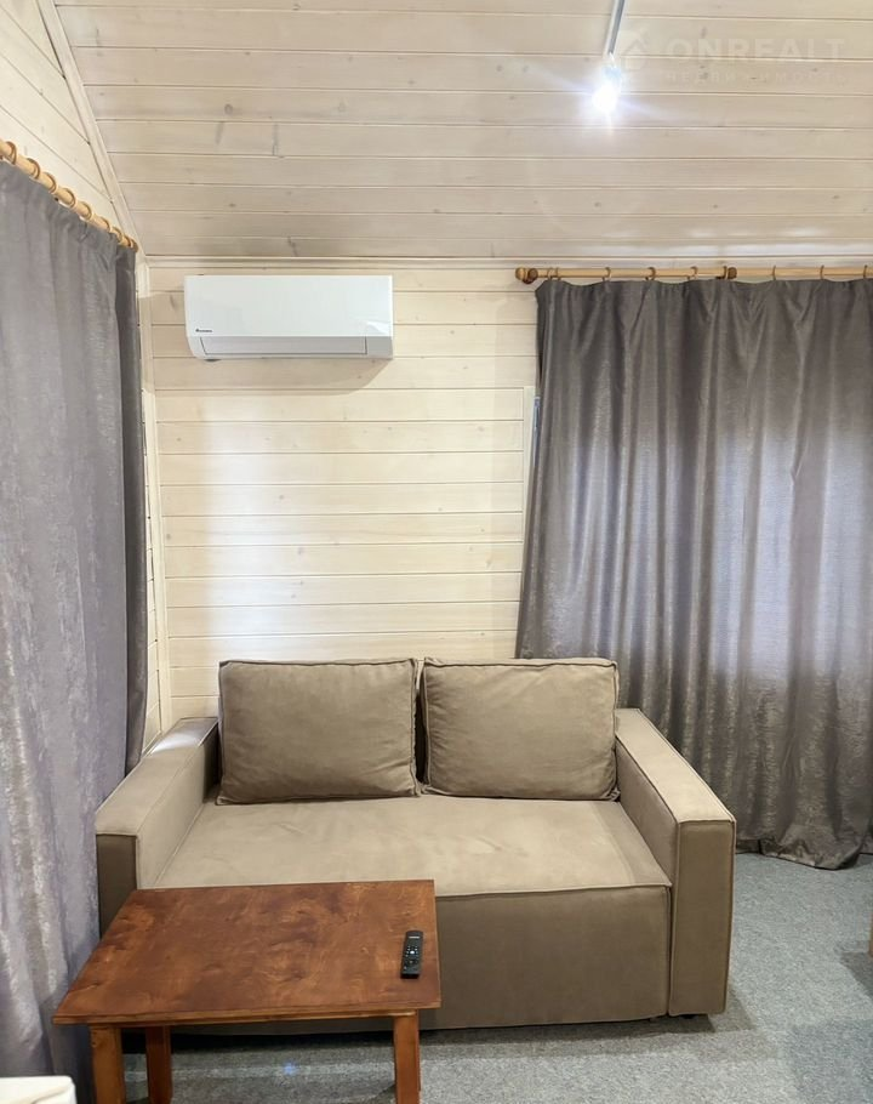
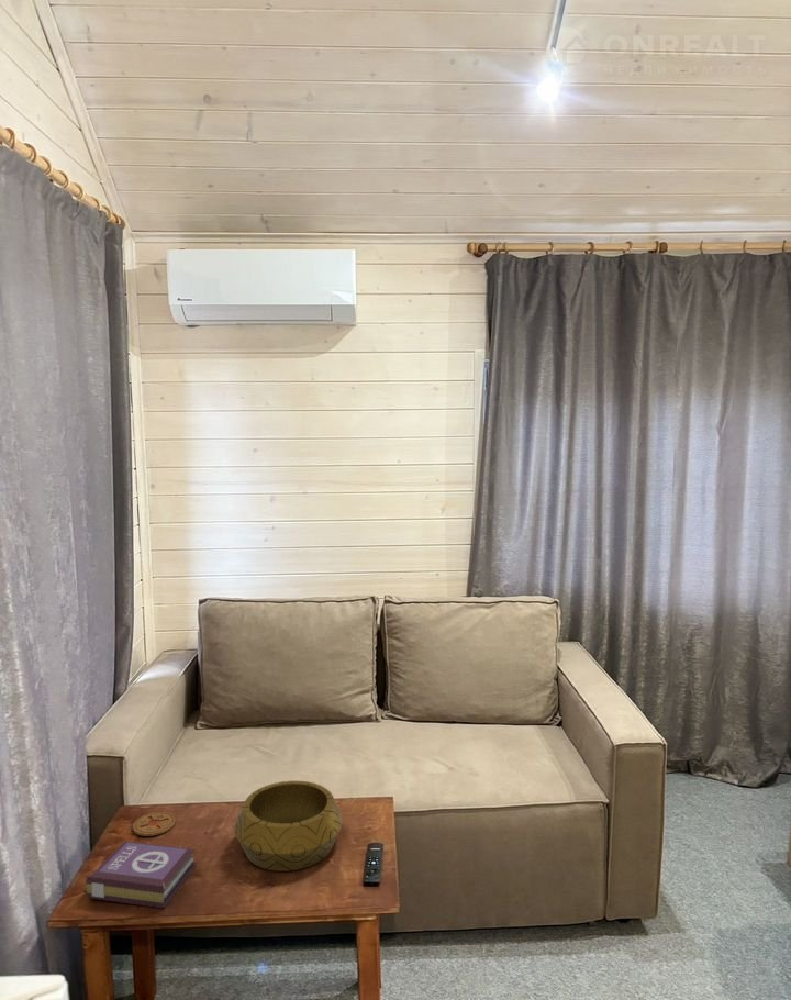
+ decorative bowl [233,780,344,873]
+ book [85,840,198,910]
+ coaster [132,811,177,837]
